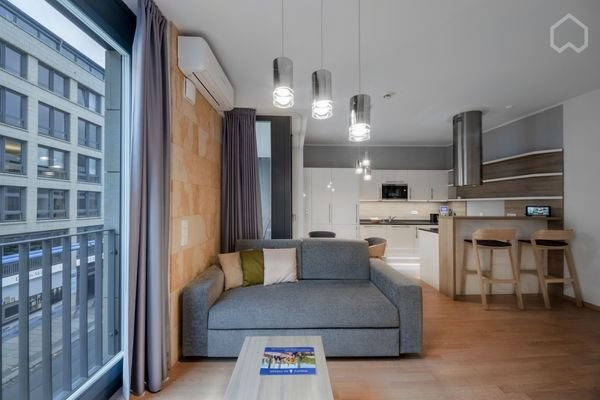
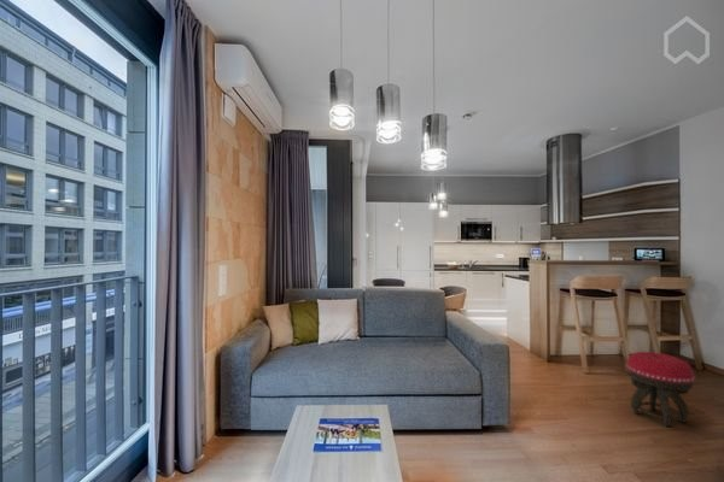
+ stool [625,351,696,429]
